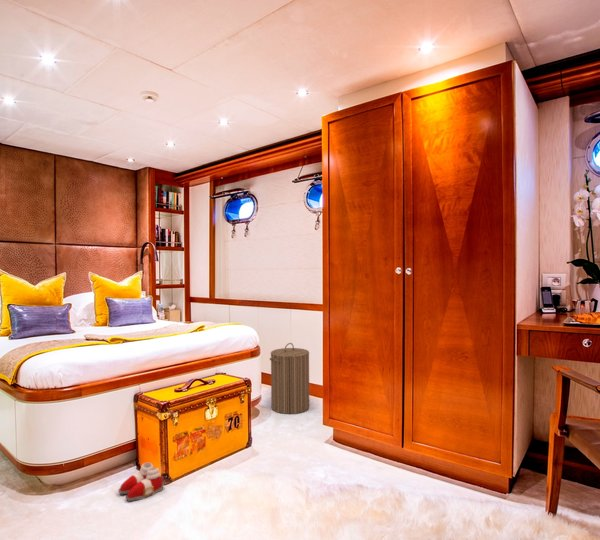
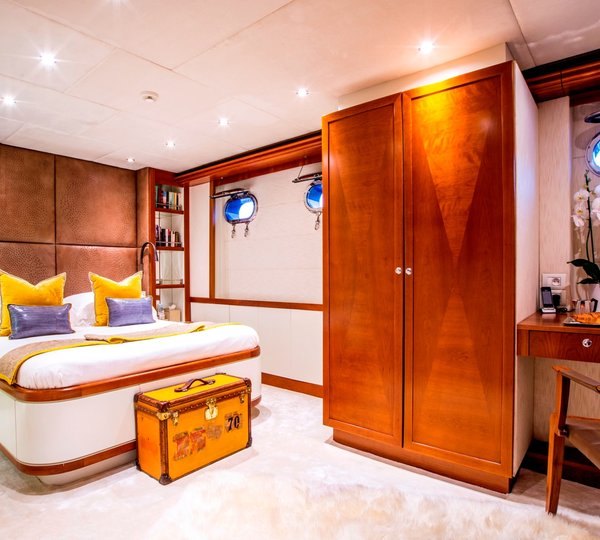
- laundry hamper [269,342,310,415]
- slippers [118,462,165,502]
